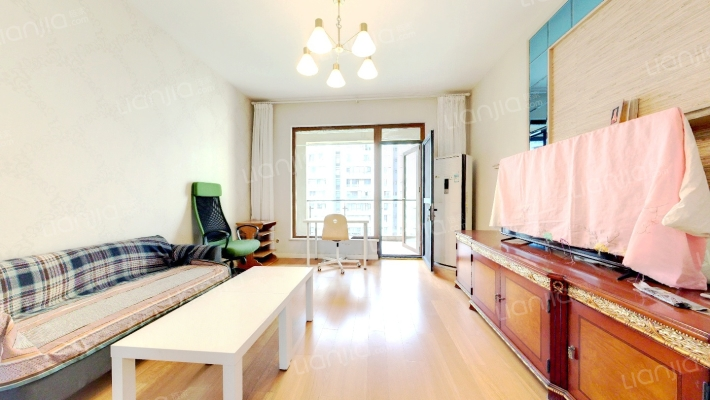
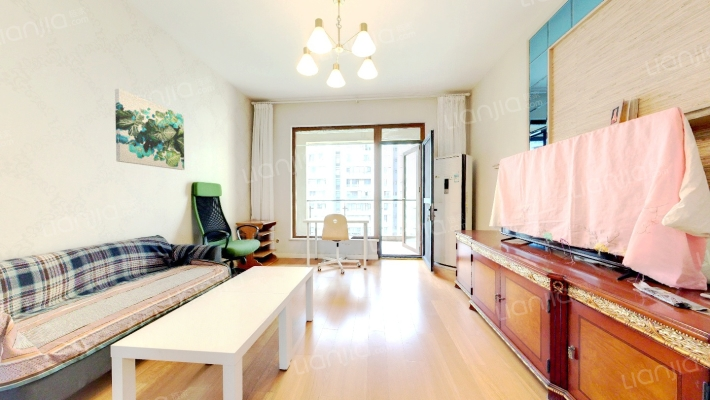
+ wall art [114,88,185,171]
